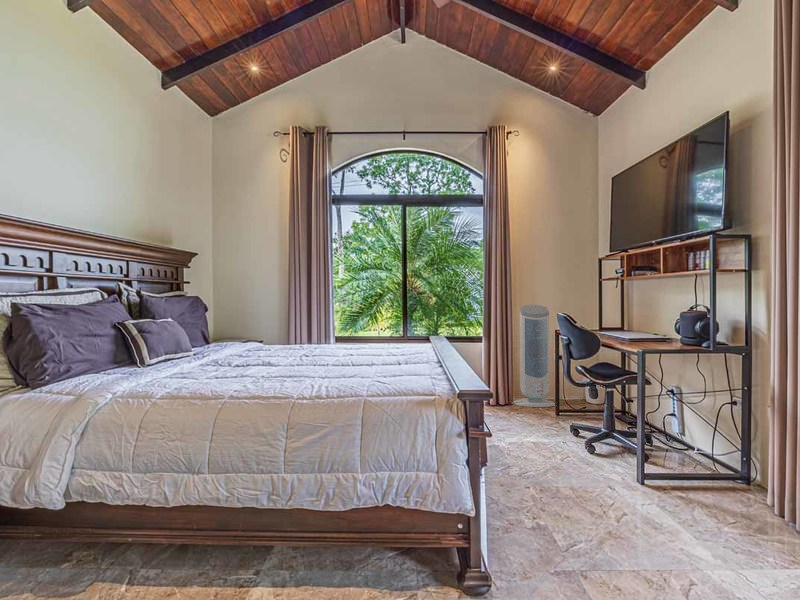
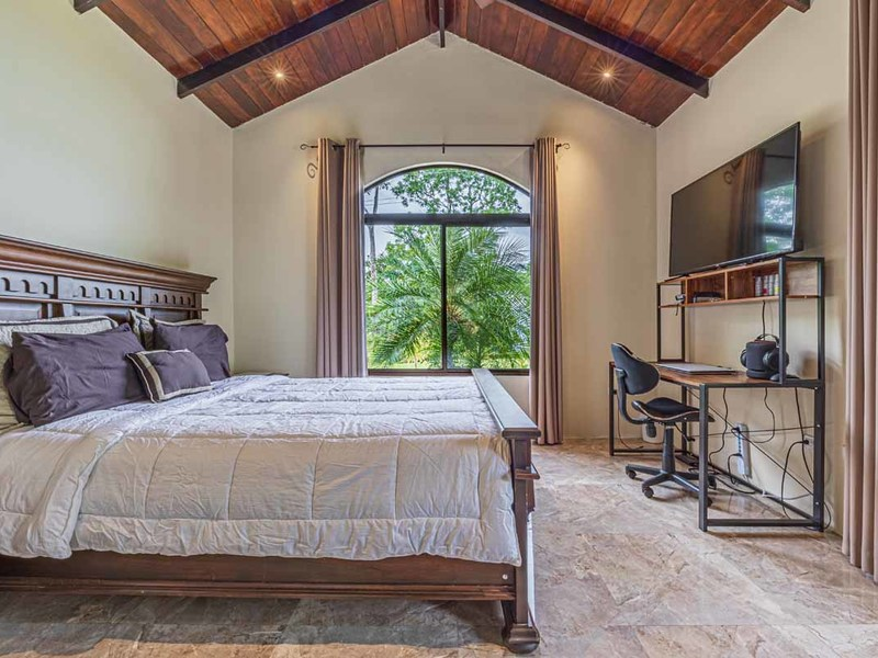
- air purifier [512,304,556,408]
